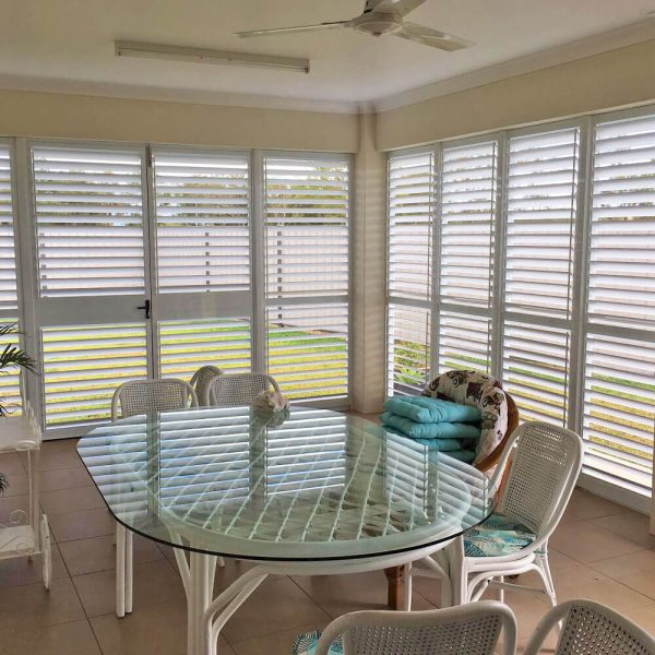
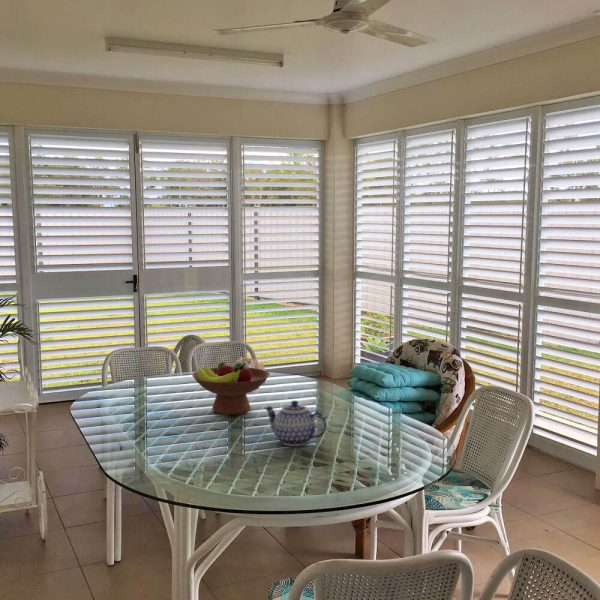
+ teapot [264,400,328,447]
+ fruit bowl [191,361,271,416]
